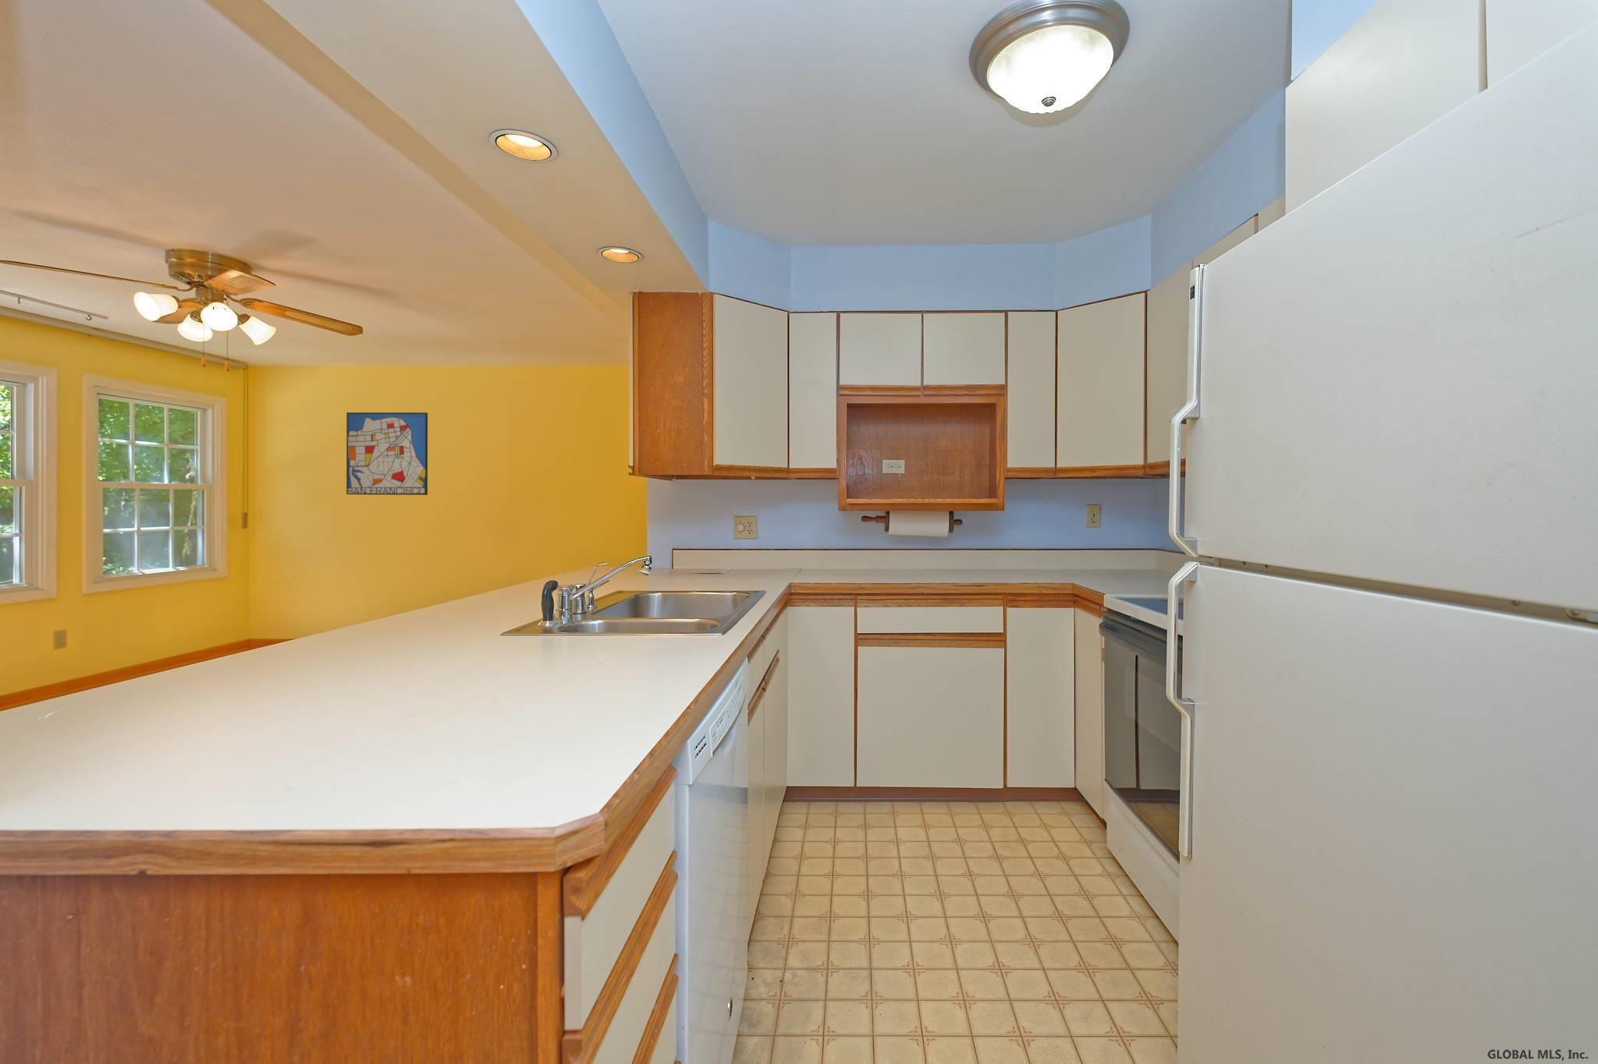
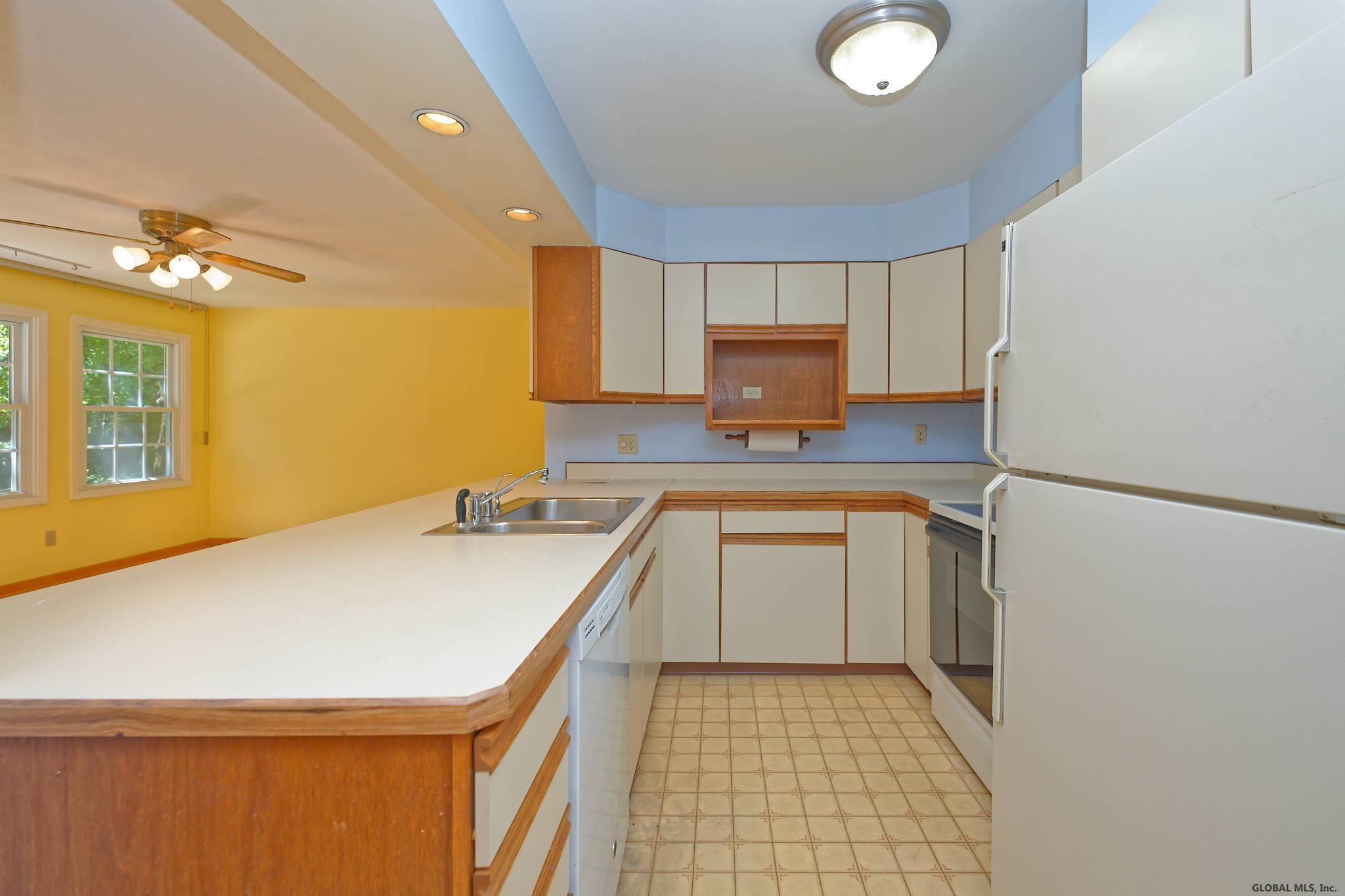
- wall art [346,412,429,495]
